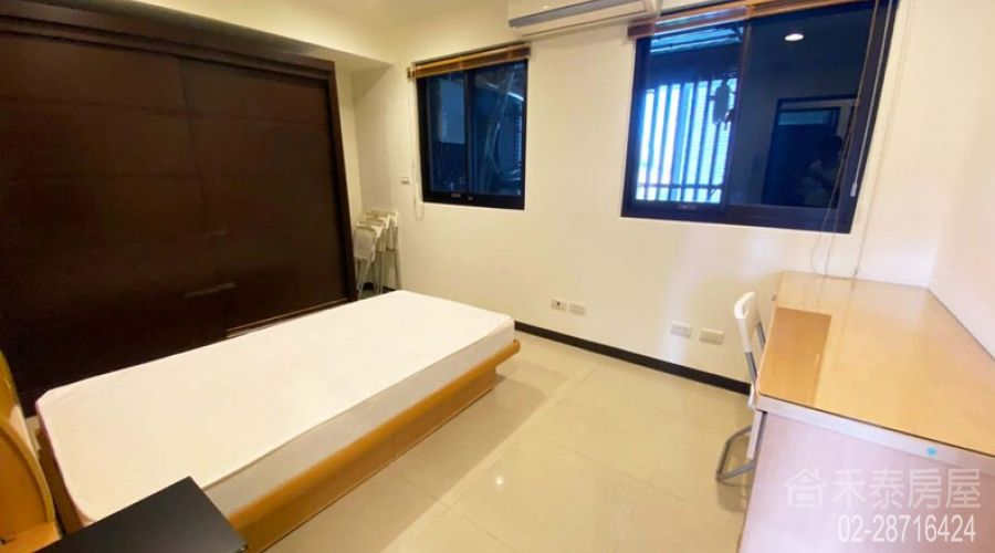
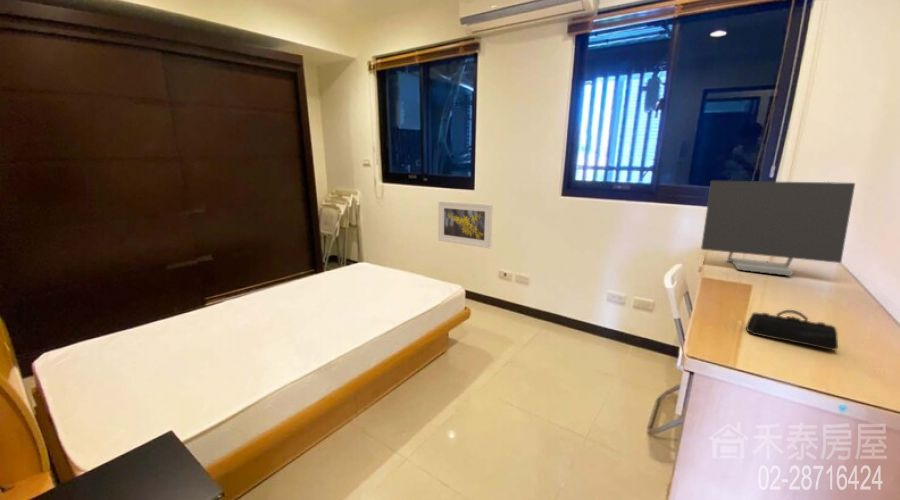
+ computer monitor [700,180,856,277]
+ pencil case [745,309,839,352]
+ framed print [437,200,493,249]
